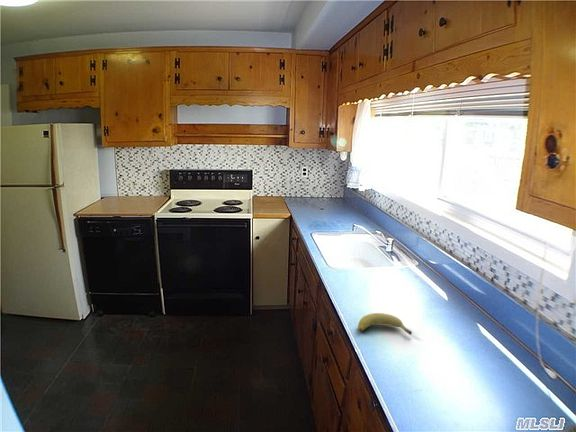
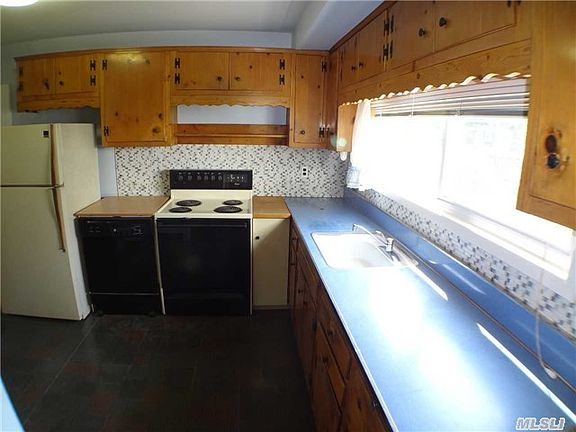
- fruit [357,312,413,336]
